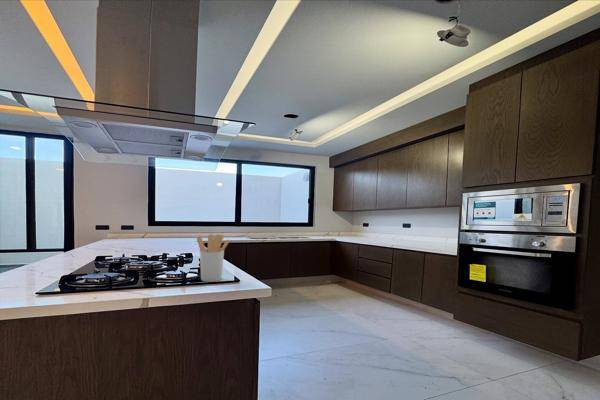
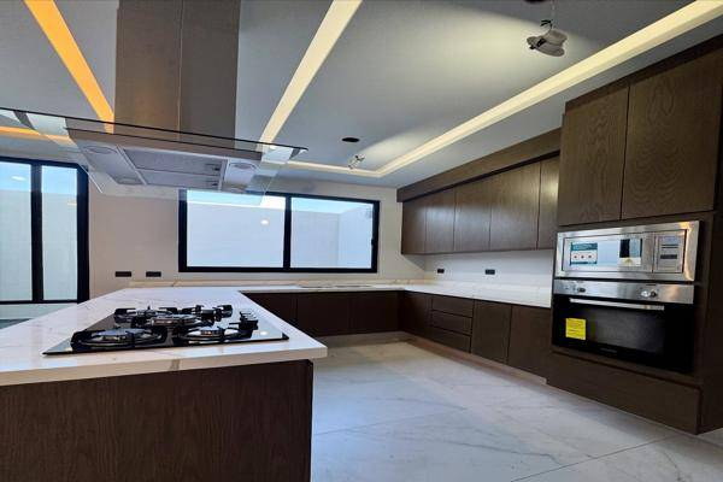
- utensil holder [196,233,230,283]
